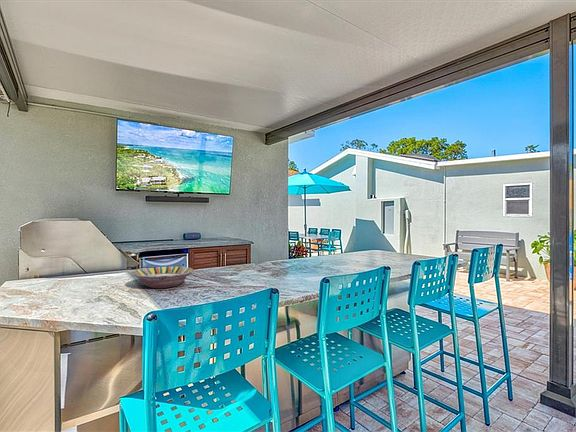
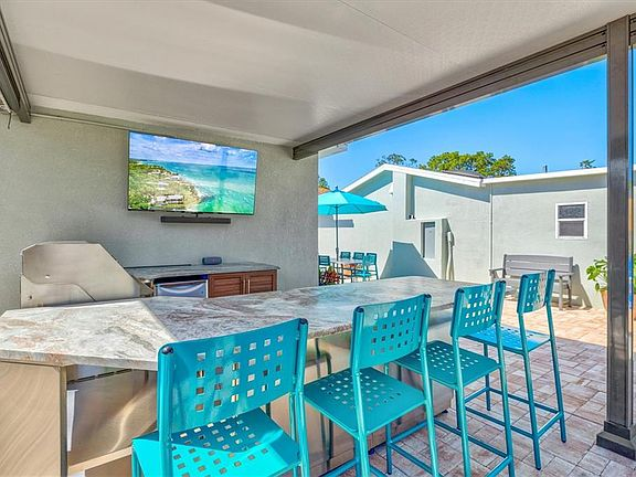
- serving bowl [131,265,194,289]
